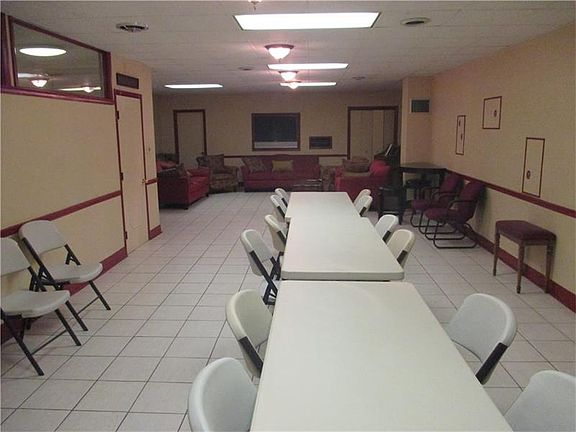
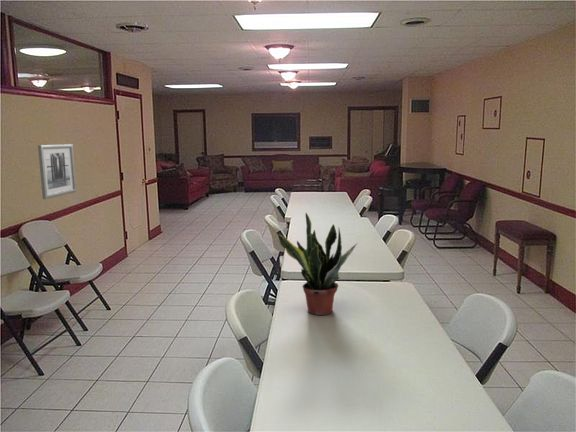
+ wall art [37,143,77,200]
+ potted plant [277,212,359,316]
